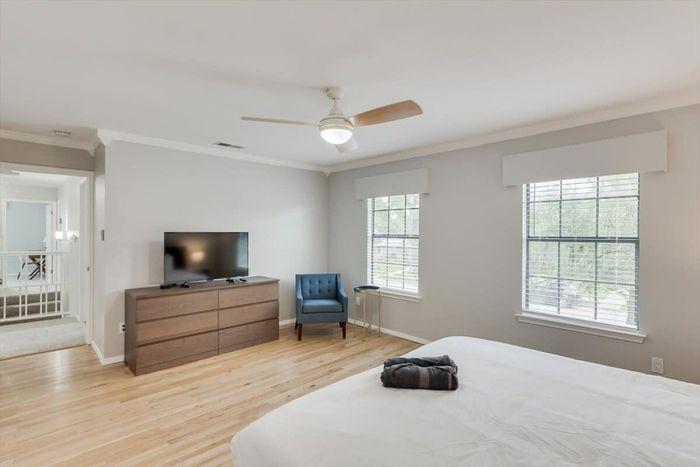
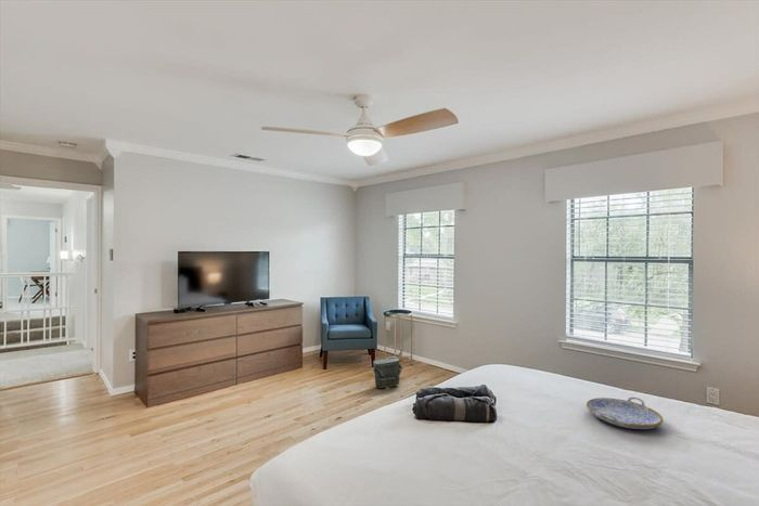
+ bag [372,355,403,390]
+ serving tray [586,397,665,430]
